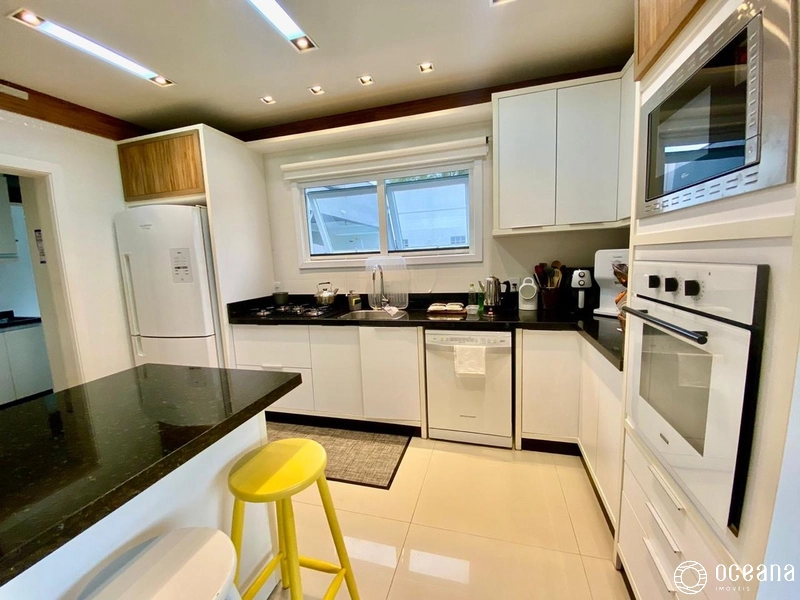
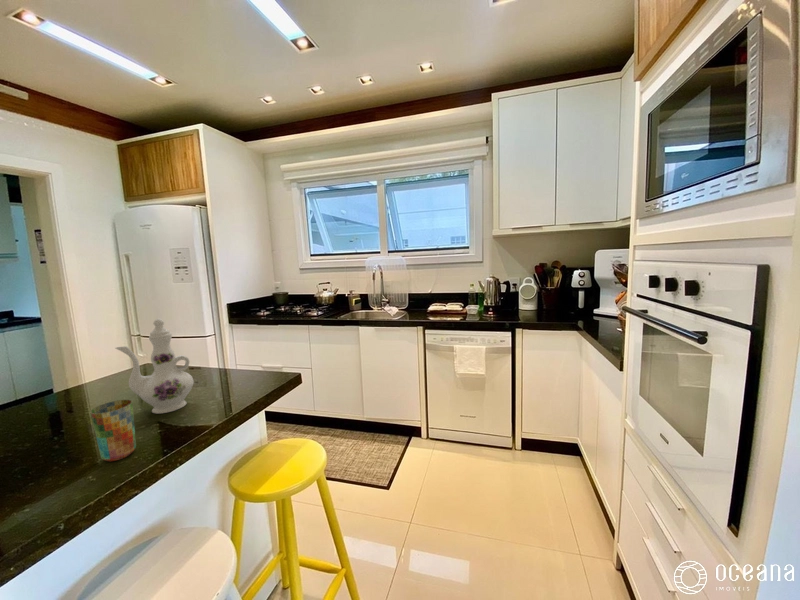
+ cup [89,399,137,462]
+ chinaware [115,318,195,415]
